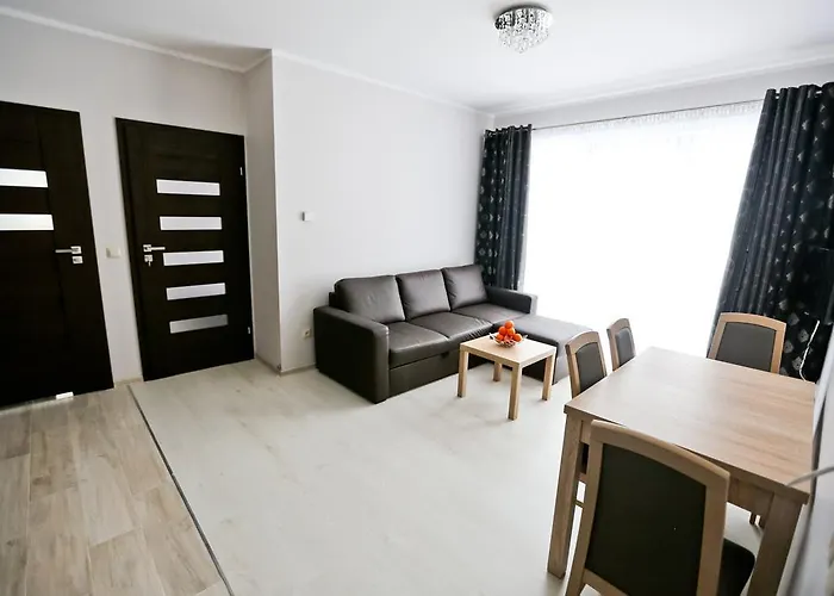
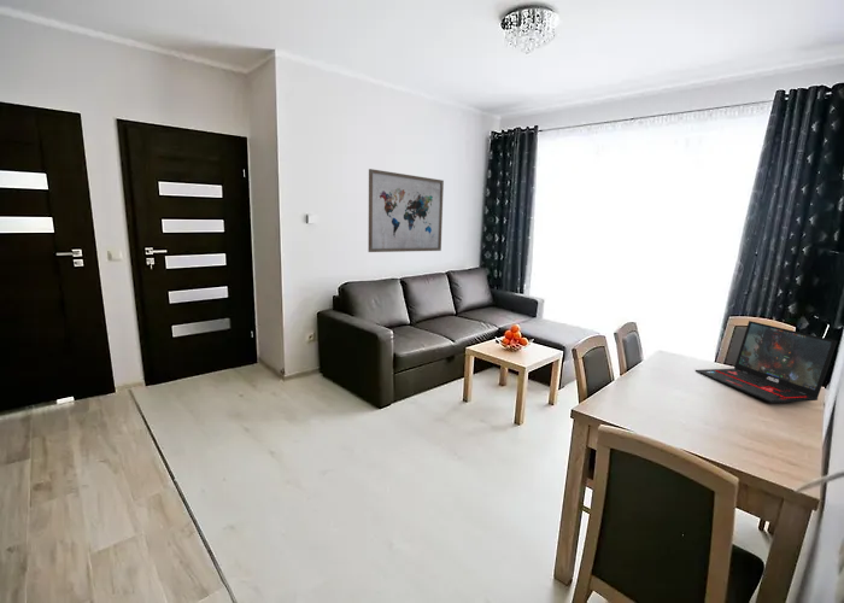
+ wall art [367,168,445,253]
+ laptop [694,320,838,404]
